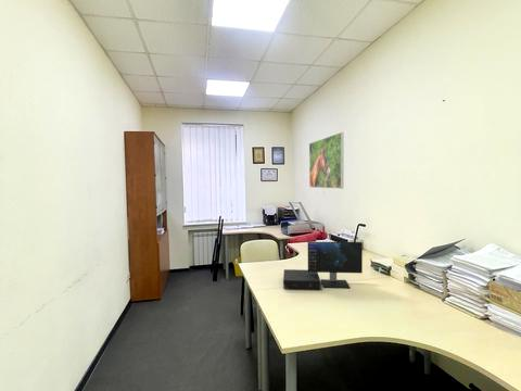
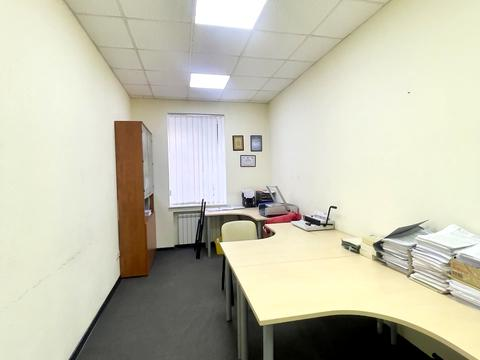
- computer monitor [282,241,364,291]
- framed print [308,131,344,190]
